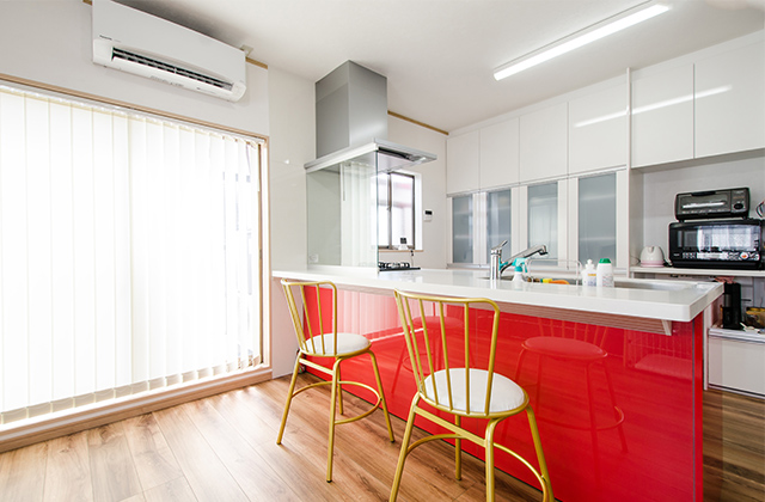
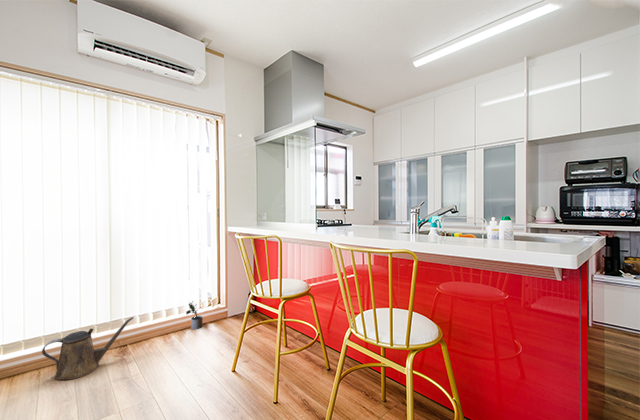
+ watering can [41,316,134,381]
+ potted plant [185,301,204,330]
